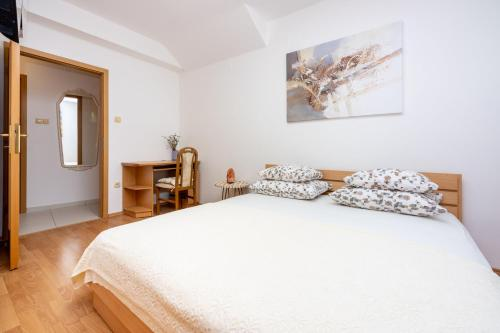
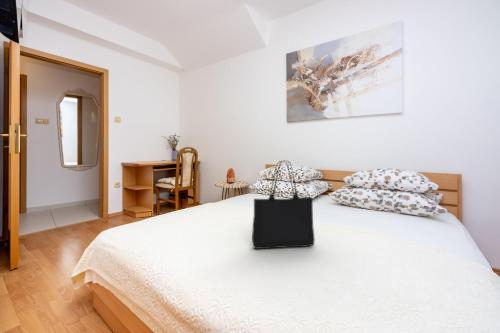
+ tote bag [251,159,316,250]
